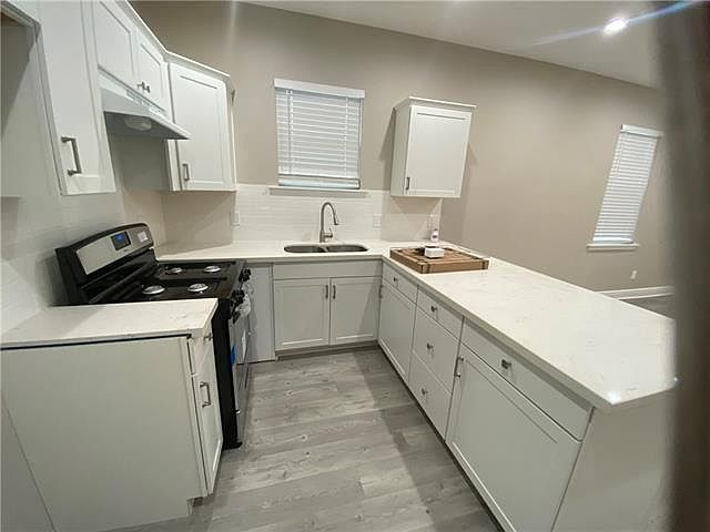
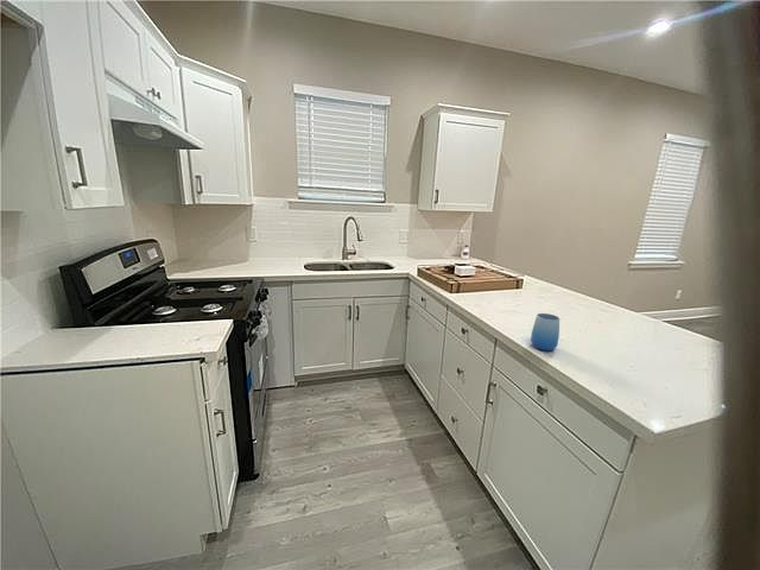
+ cup [530,312,560,352]
